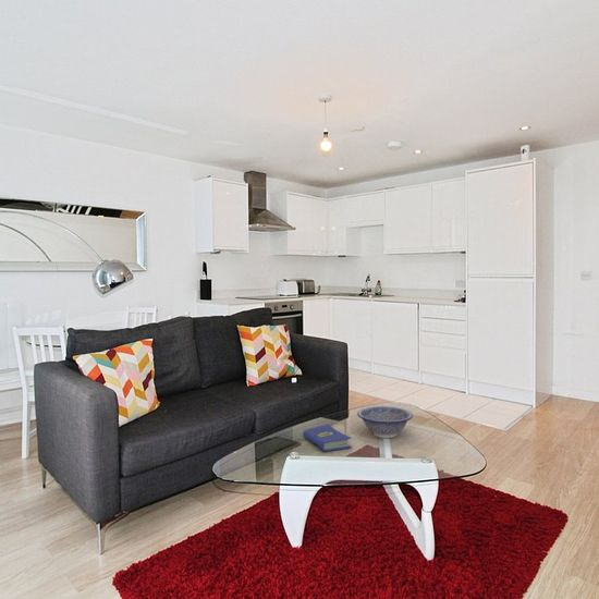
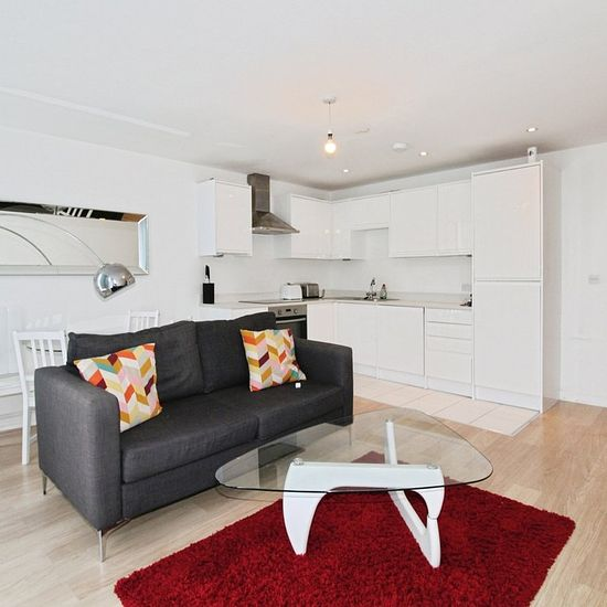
- hardcover book [302,423,353,452]
- decorative bowl [356,405,414,439]
